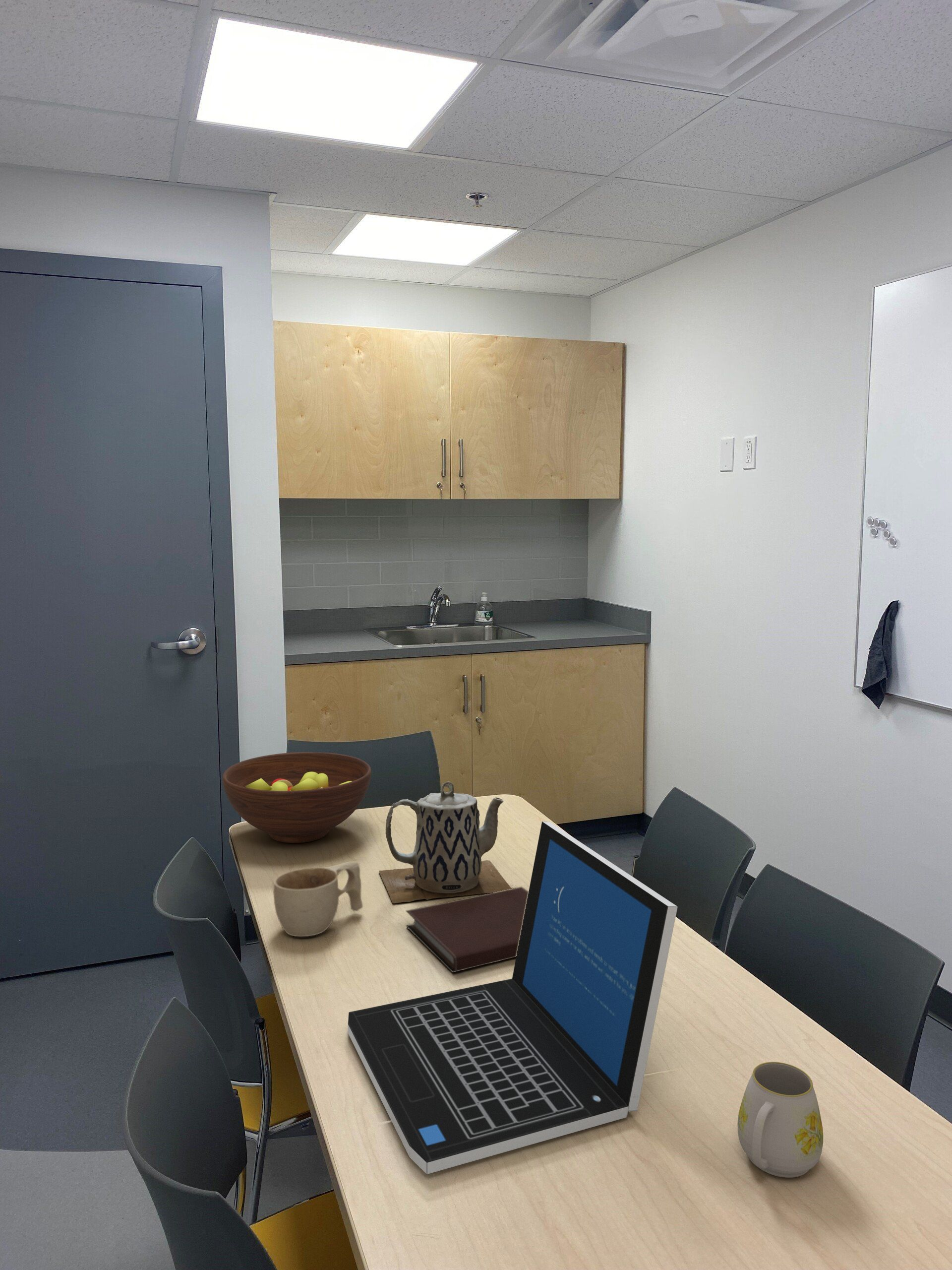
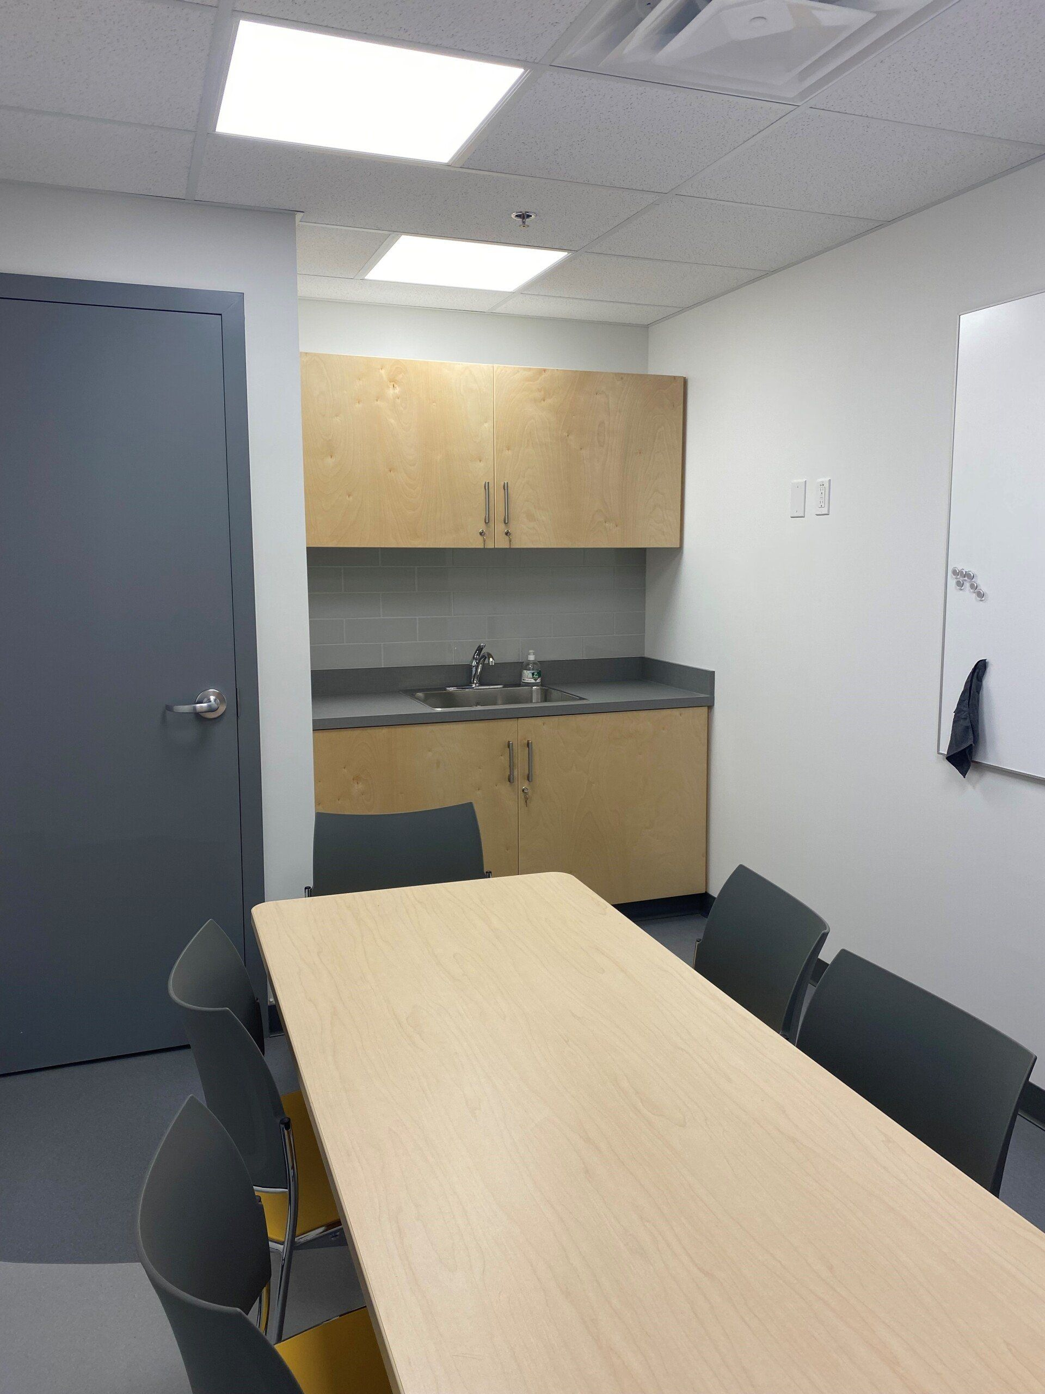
- fruit bowl [222,752,372,843]
- cup [273,861,363,937]
- mug [737,1061,824,1178]
- laptop [348,821,678,1175]
- notebook [405,886,529,973]
- teapot [378,781,512,904]
